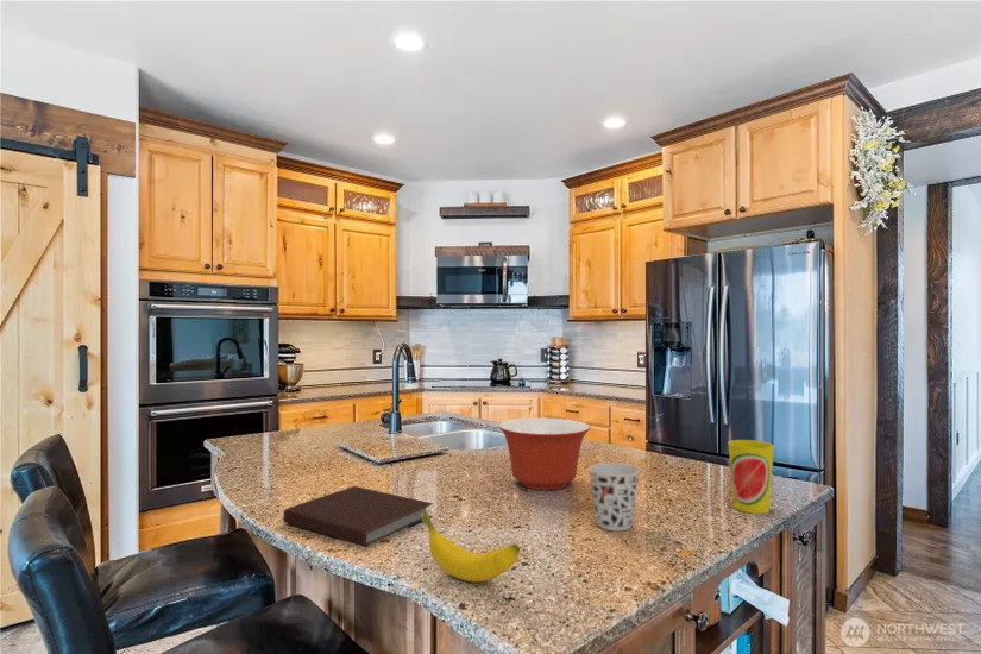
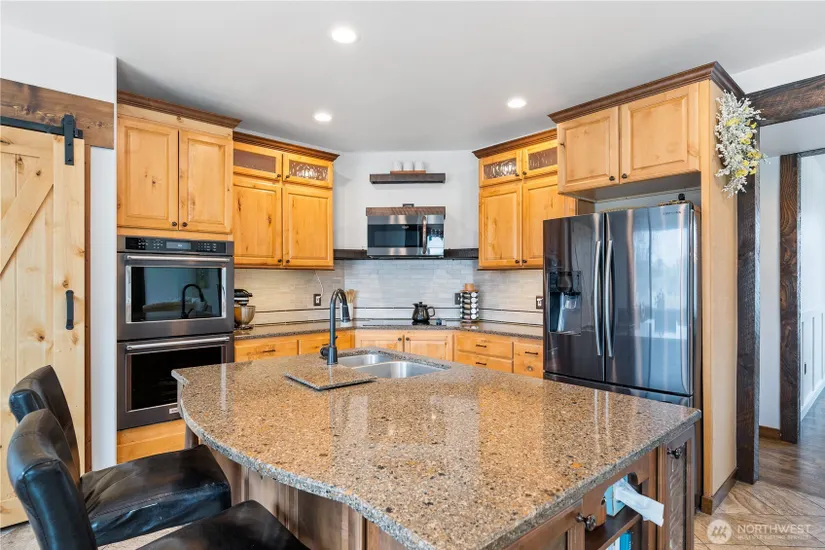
- notebook [282,485,434,548]
- banana [421,511,521,584]
- cup [728,439,775,515]
- mixing bowl [497,417,591,491]
- cup [587,461,641,533]
